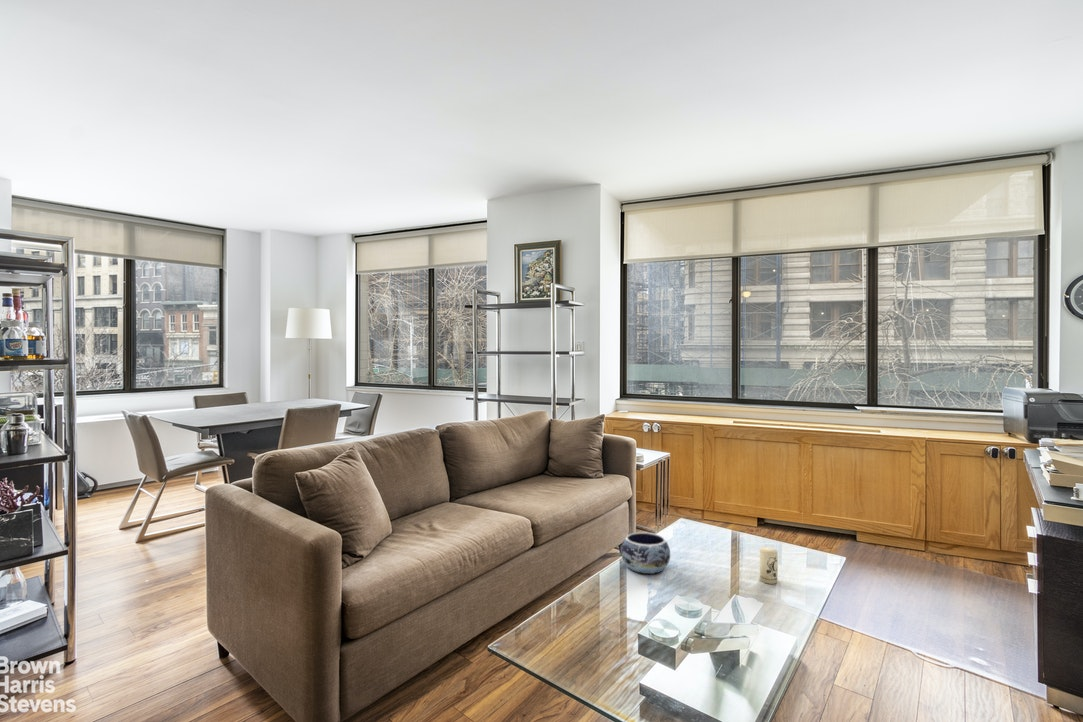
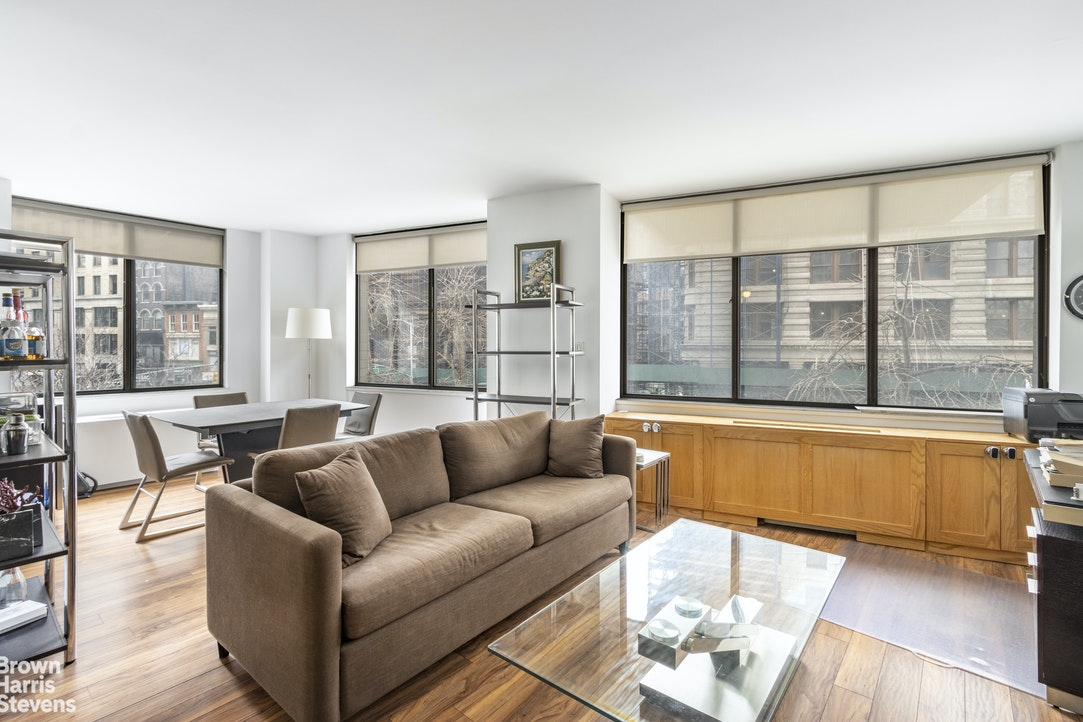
- candle [759,546,779,585]
- decorative bowl [620,531,671,575]
